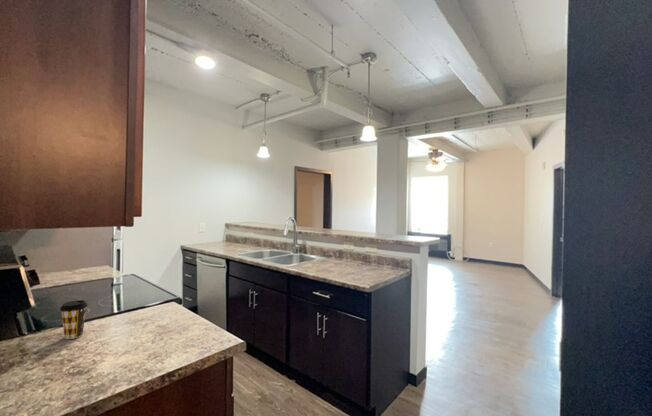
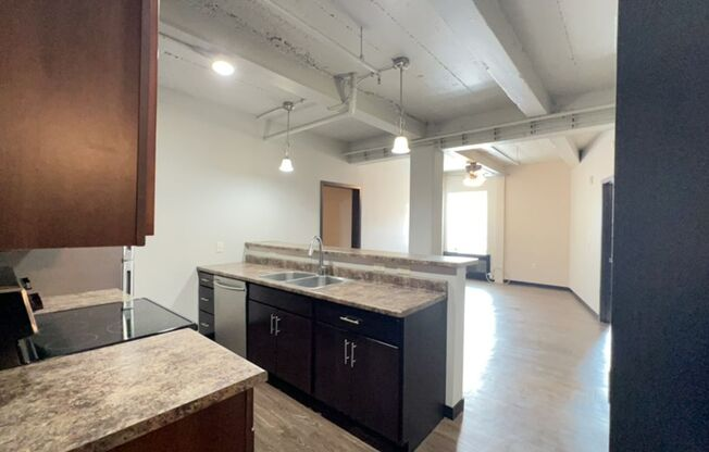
- coffee cup [59,299,89,340]
